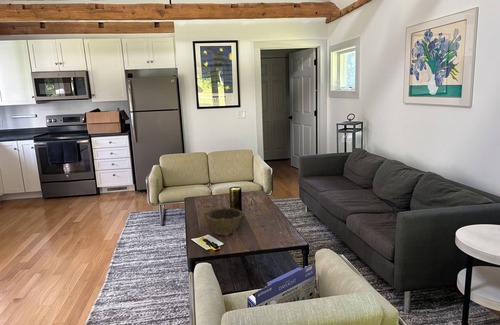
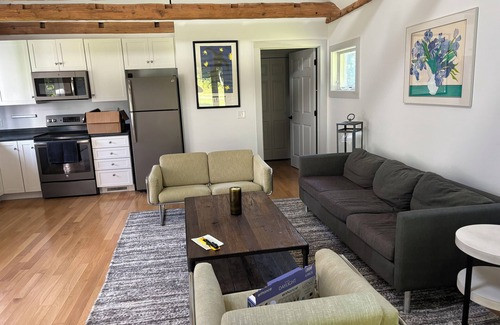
- bowl [203,206,246,237]
